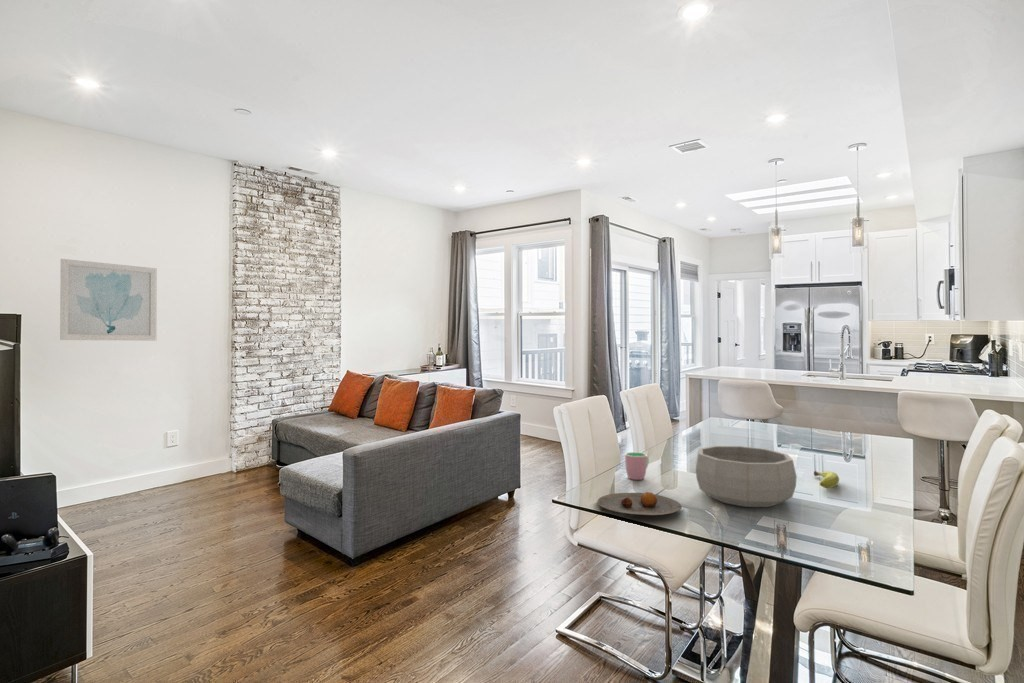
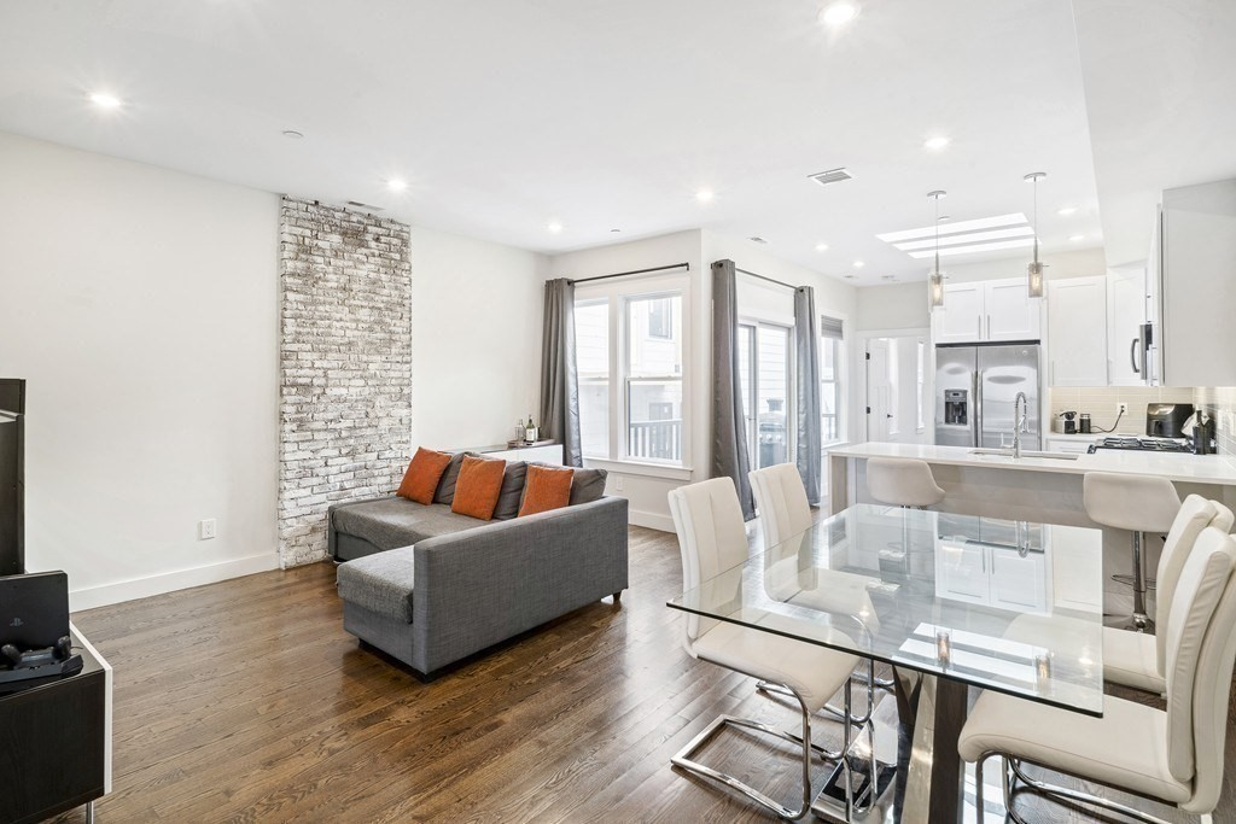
- plate [596,491,682,516]
- cup [624,451,650,481]
- decorative bowl [695,445,798,508]
- fruit [813,470,840,489]
- wall art [59,258,158,342]
